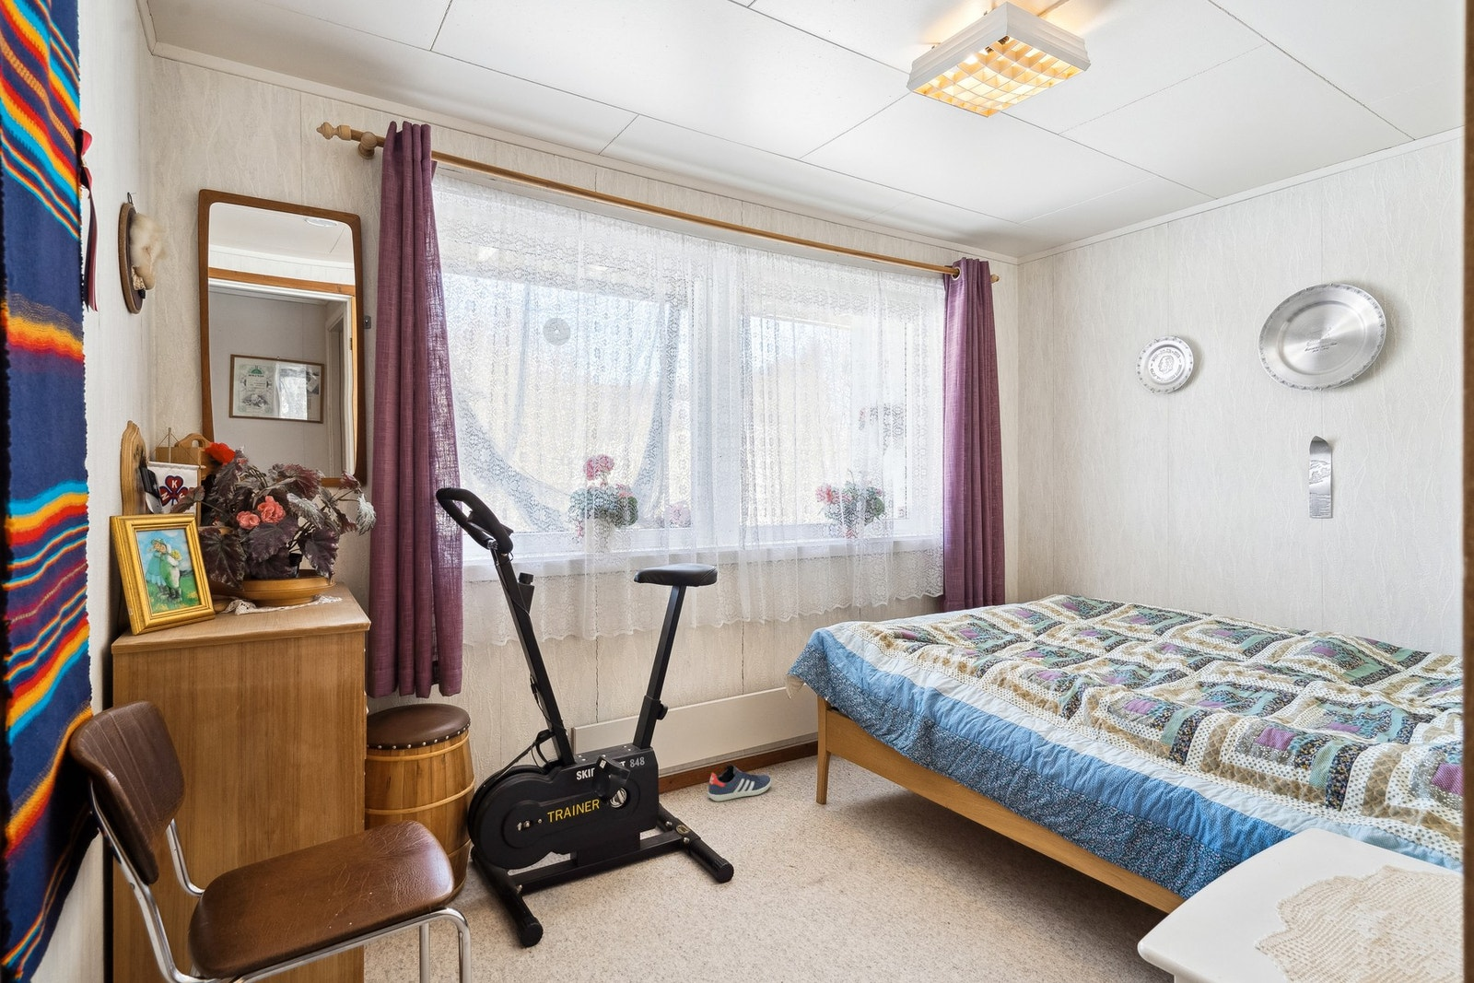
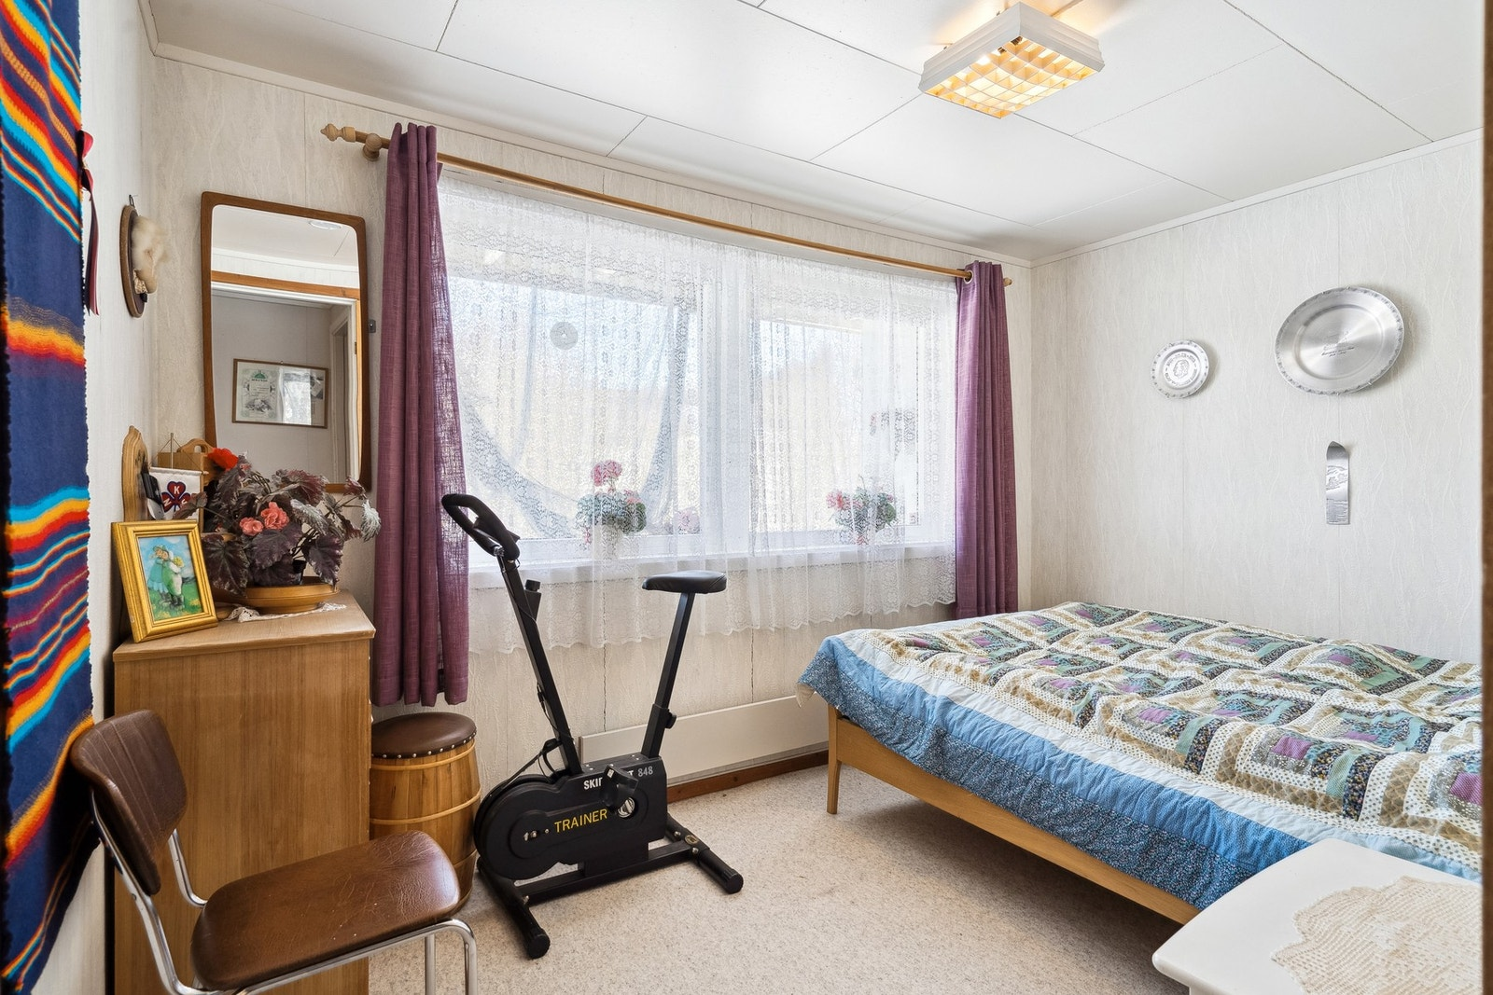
- sneaker [707,764,772,802]
